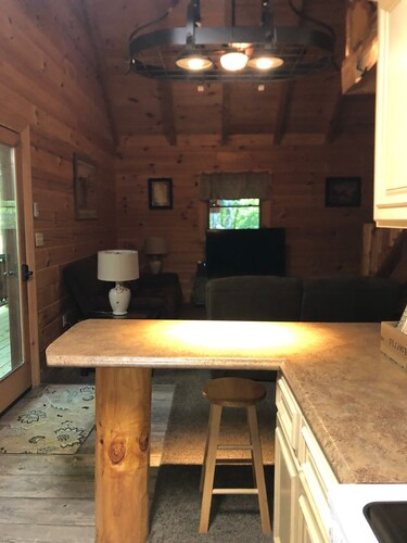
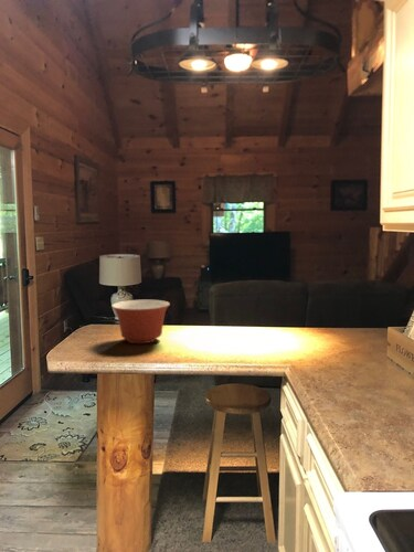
+ mixing bowl [110,299,171,344]
